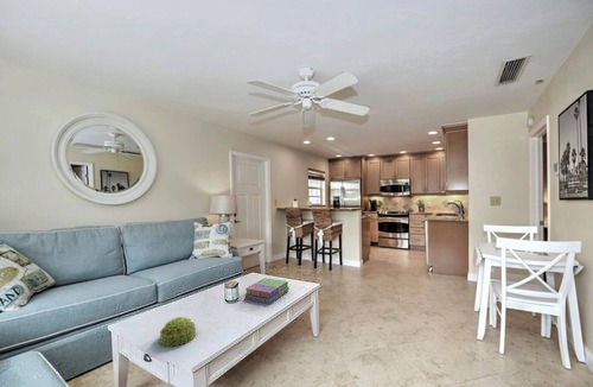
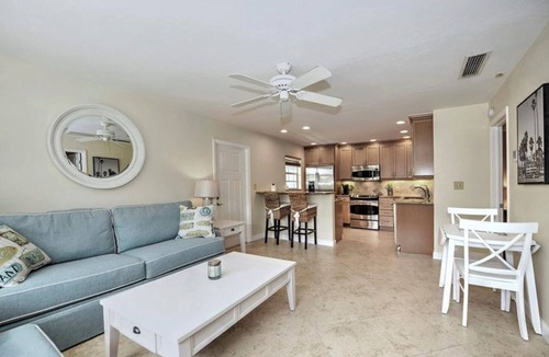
- books [243,277,291,305]
- decorative ball [158,316,198,348]
